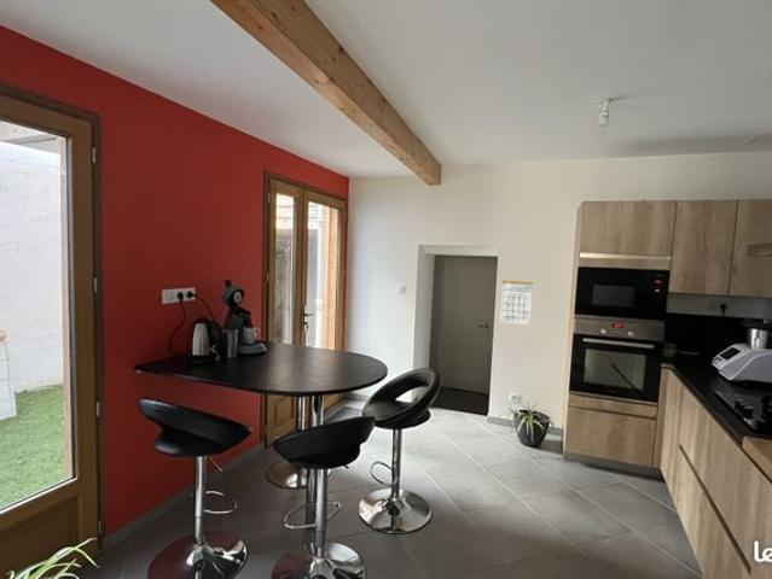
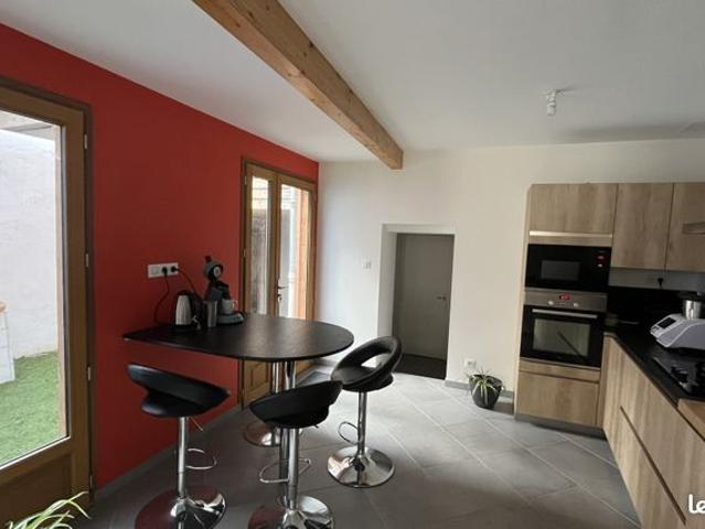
- calendar [499,270,534,326]
